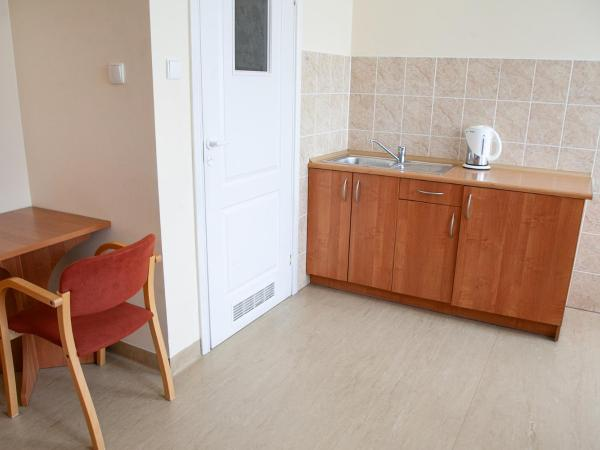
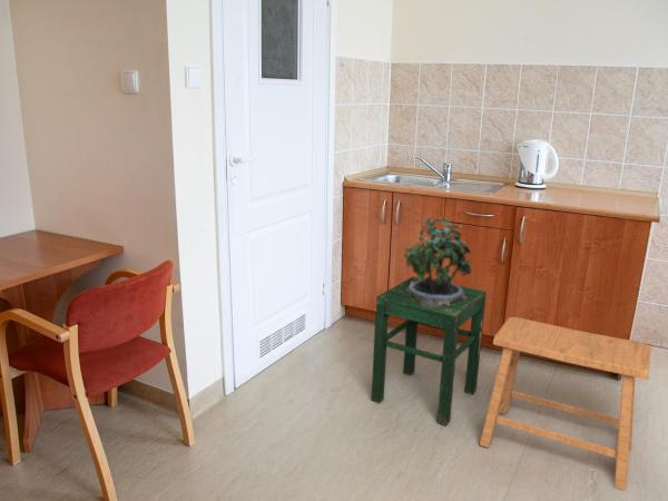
+ stool [371,275,488,426]
+ stool [479,316,652,491]
+ potted plant [402,216,473,307]
